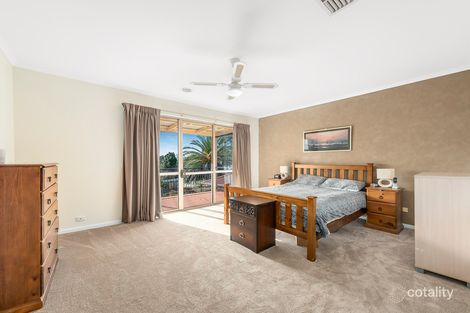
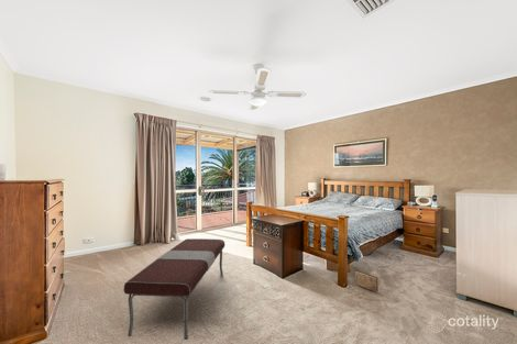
+ book [354,269,380,292]
+ bench [123,237,226,341]
